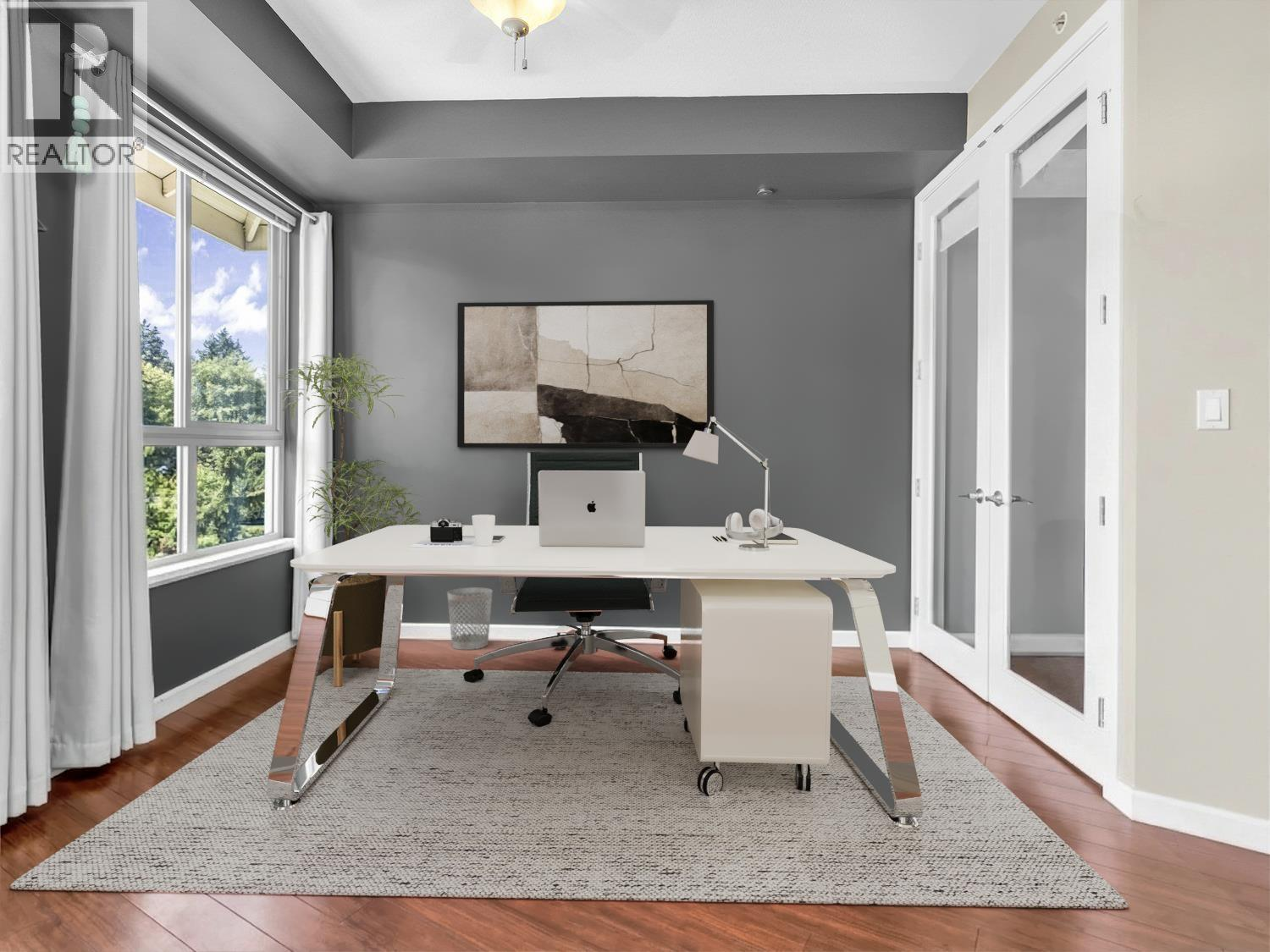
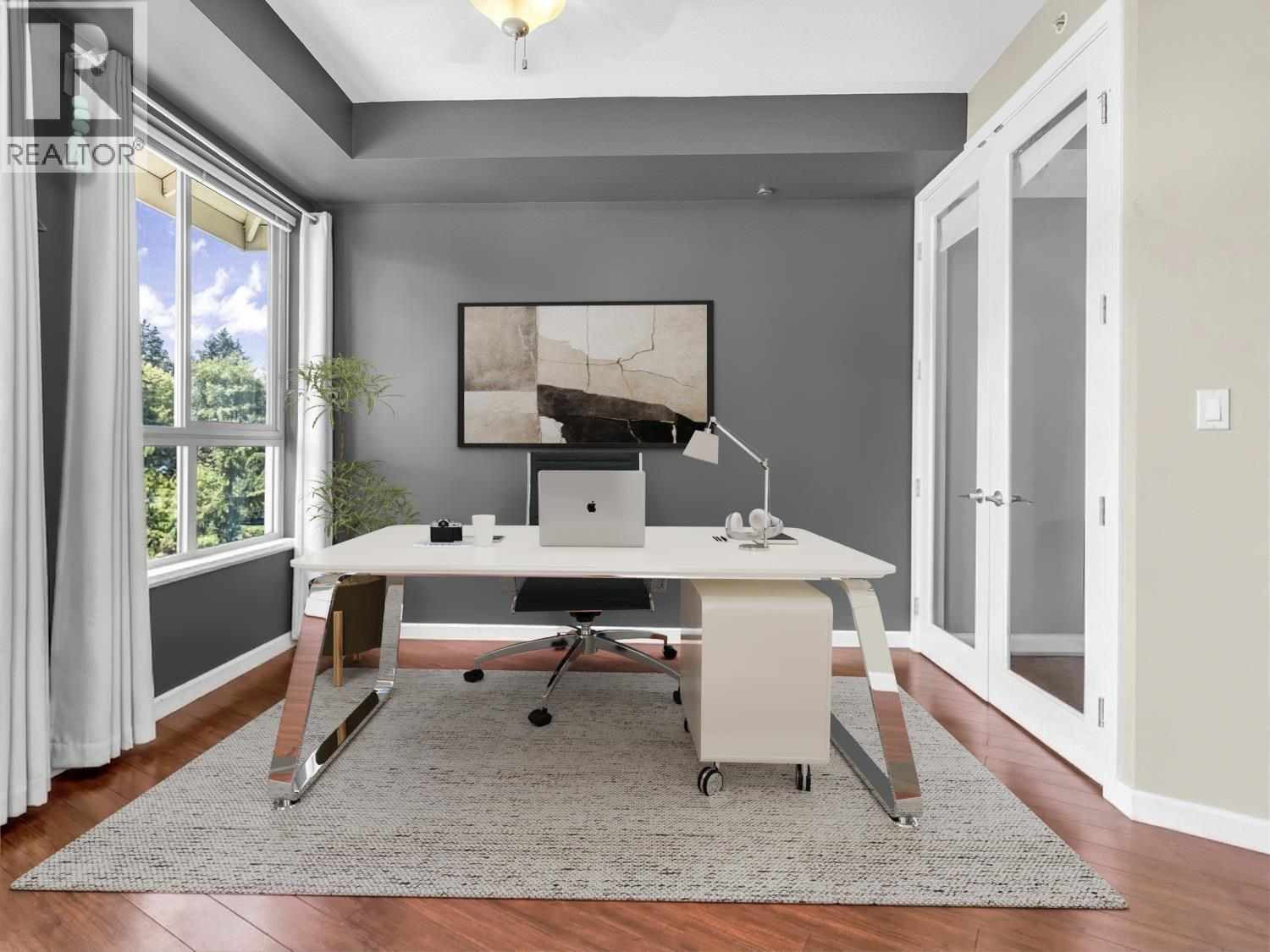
- wastebasket [446,586,494,651]
